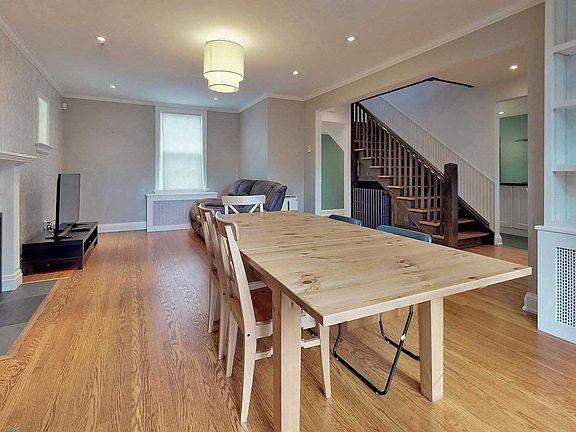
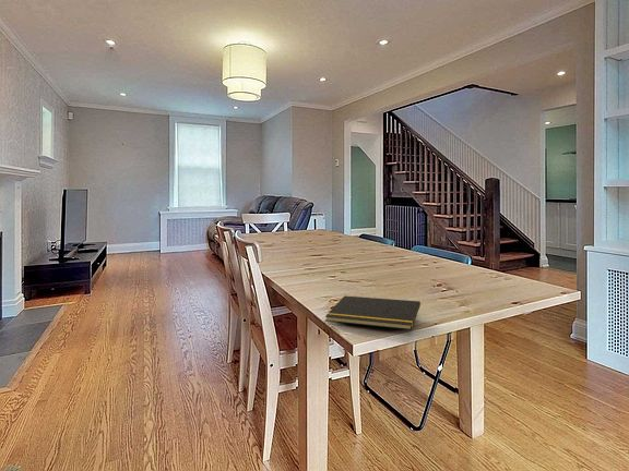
+ notepad [324,294,422,331]
